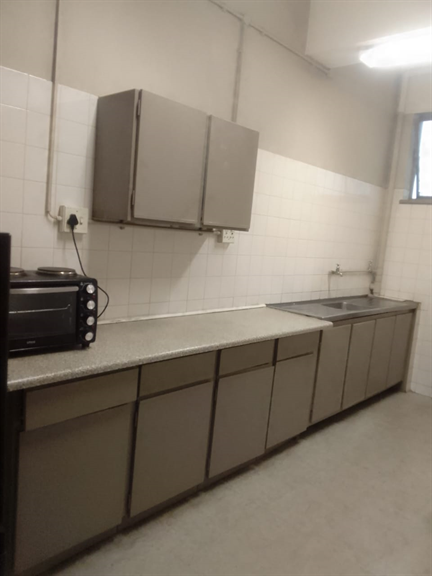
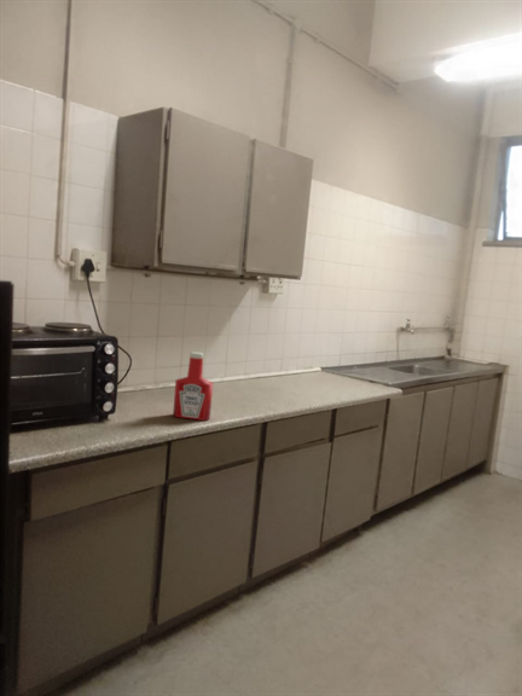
+ soap bottle [172,350,214,422]
